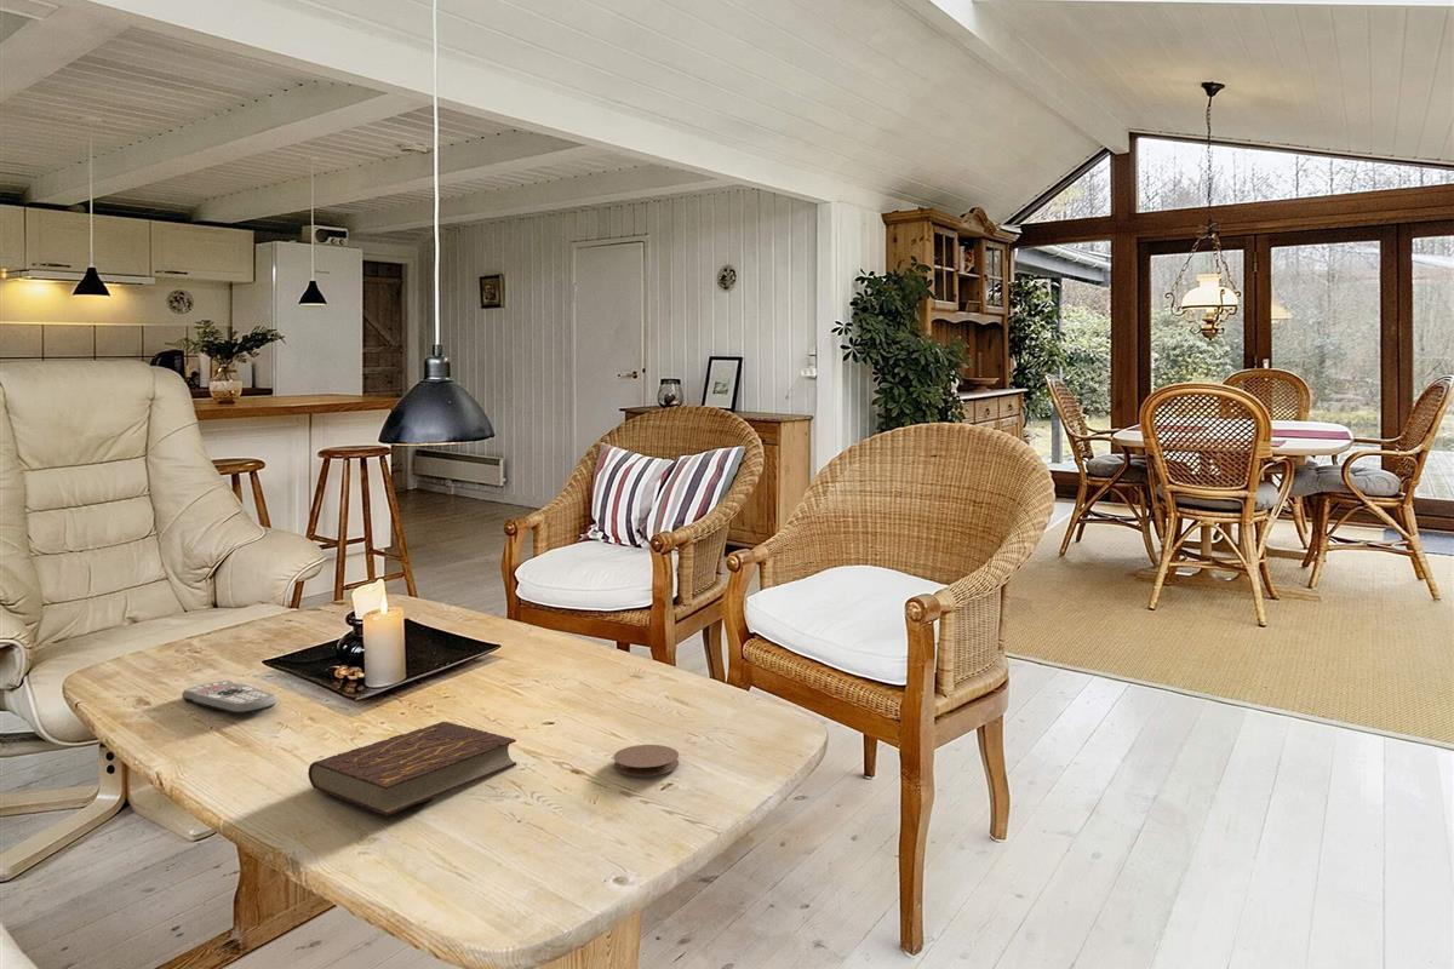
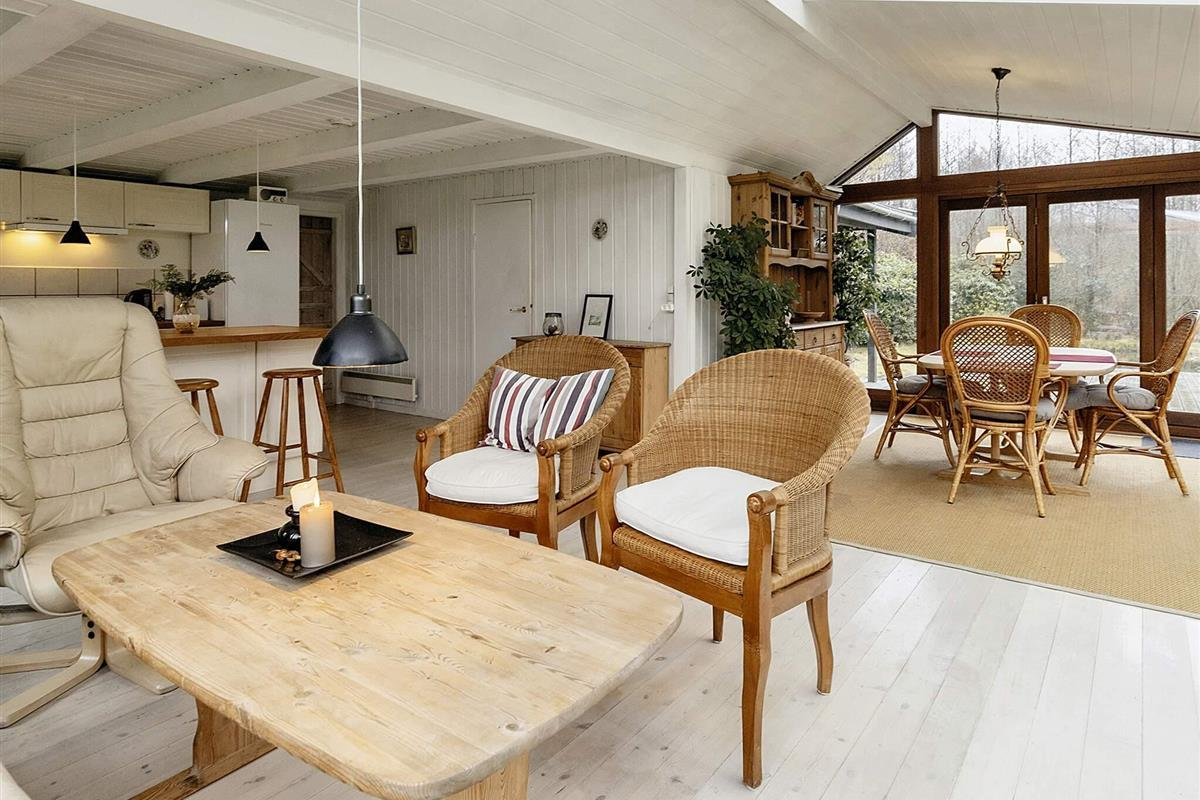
- book [307,721,517,816]
- coaster [613,744,680,778]
- remote control [181,680,277,716]
